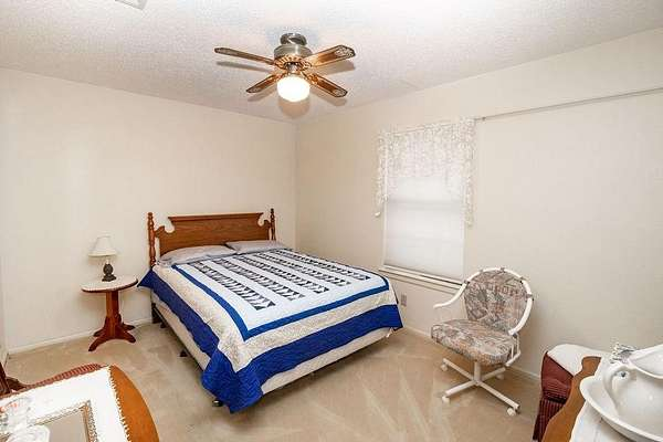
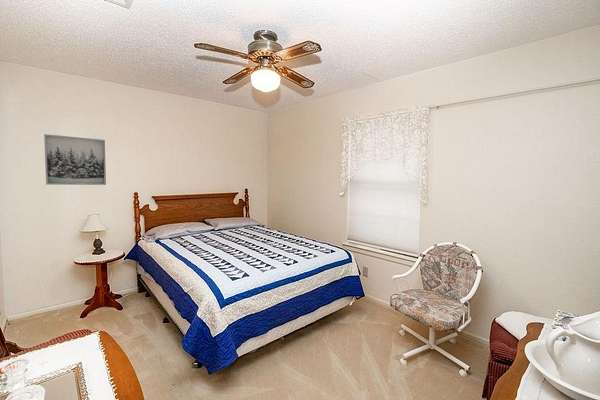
+ wall art [43,133,107,186]
